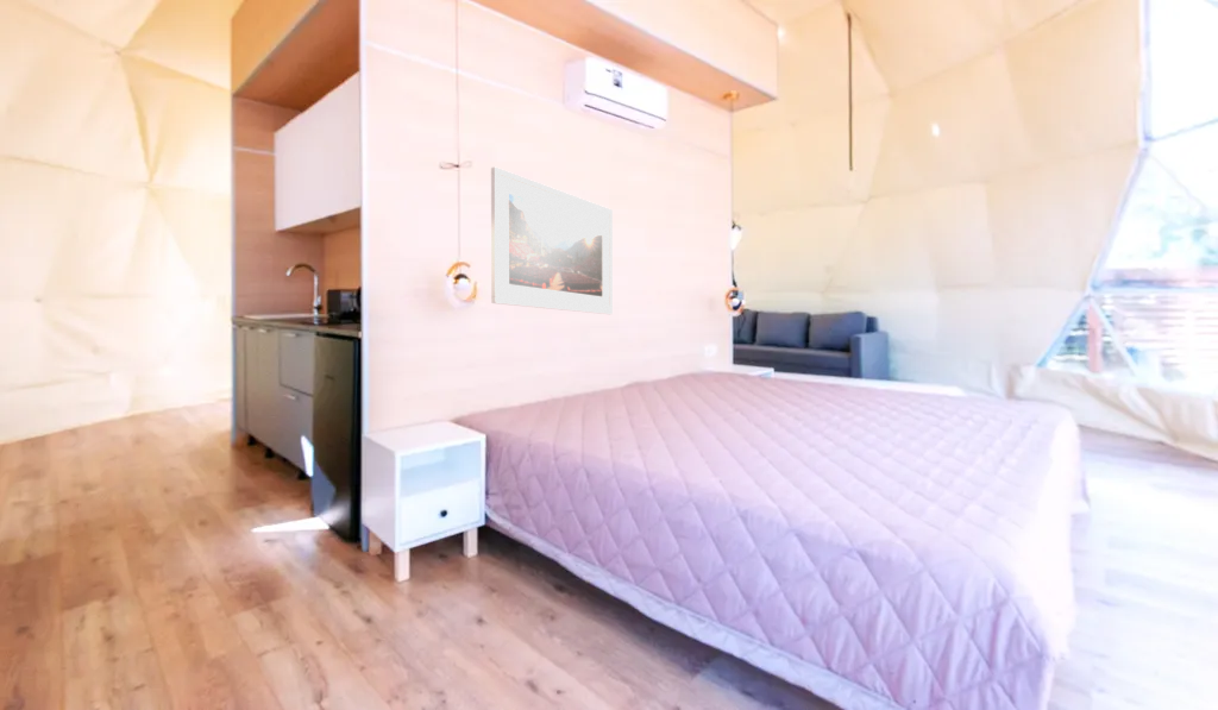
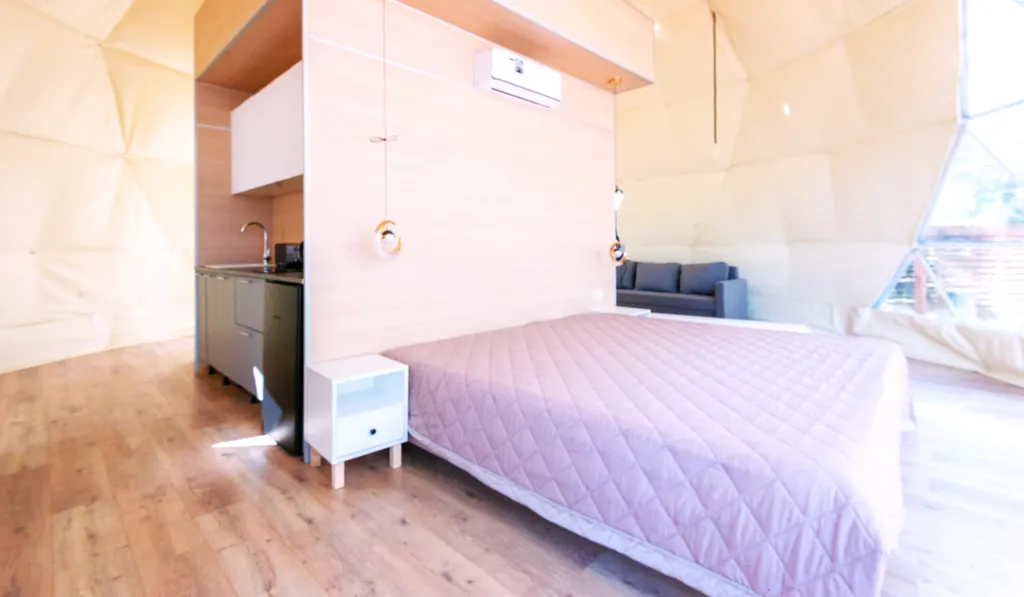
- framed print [490,165,614,315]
